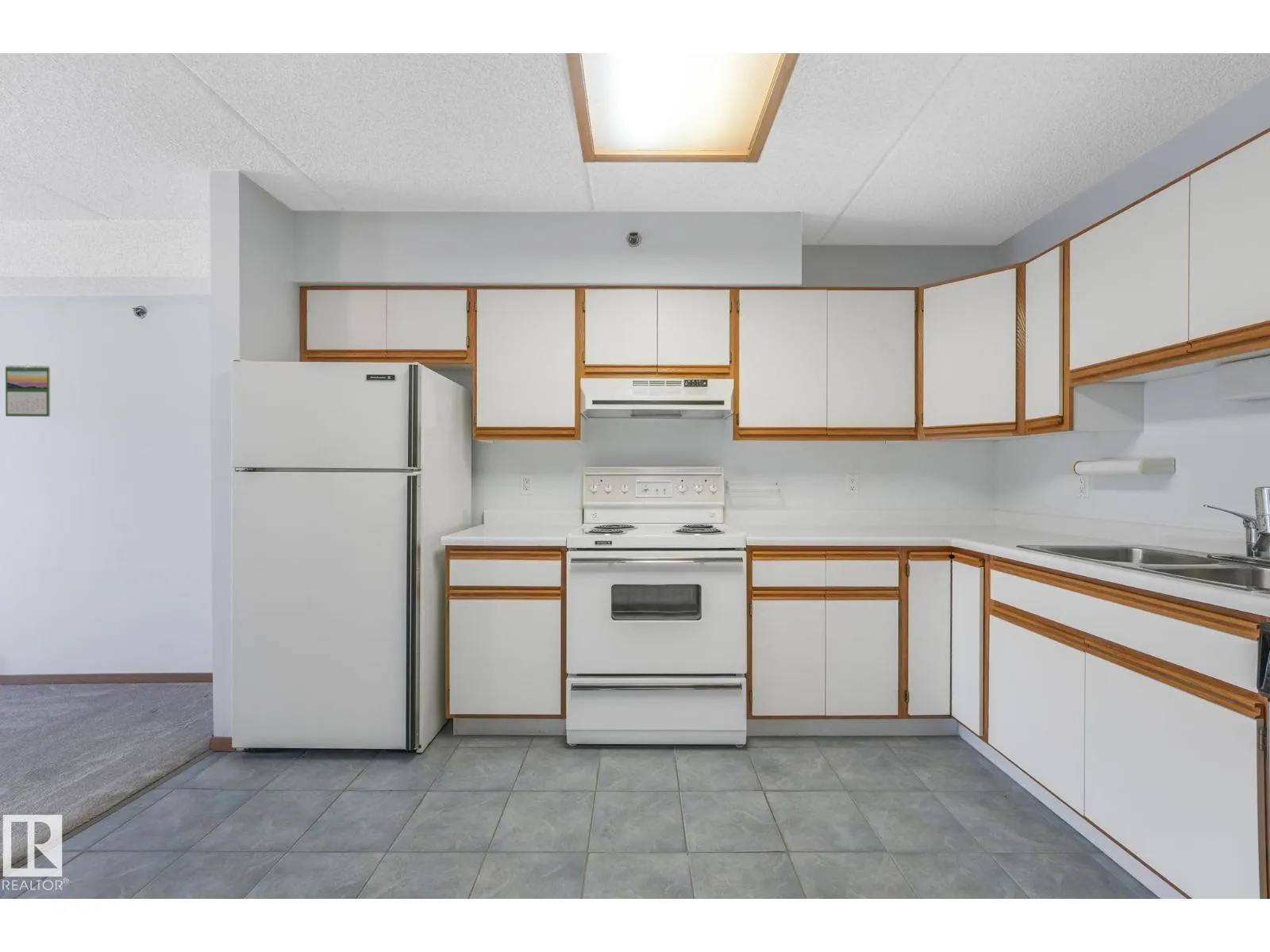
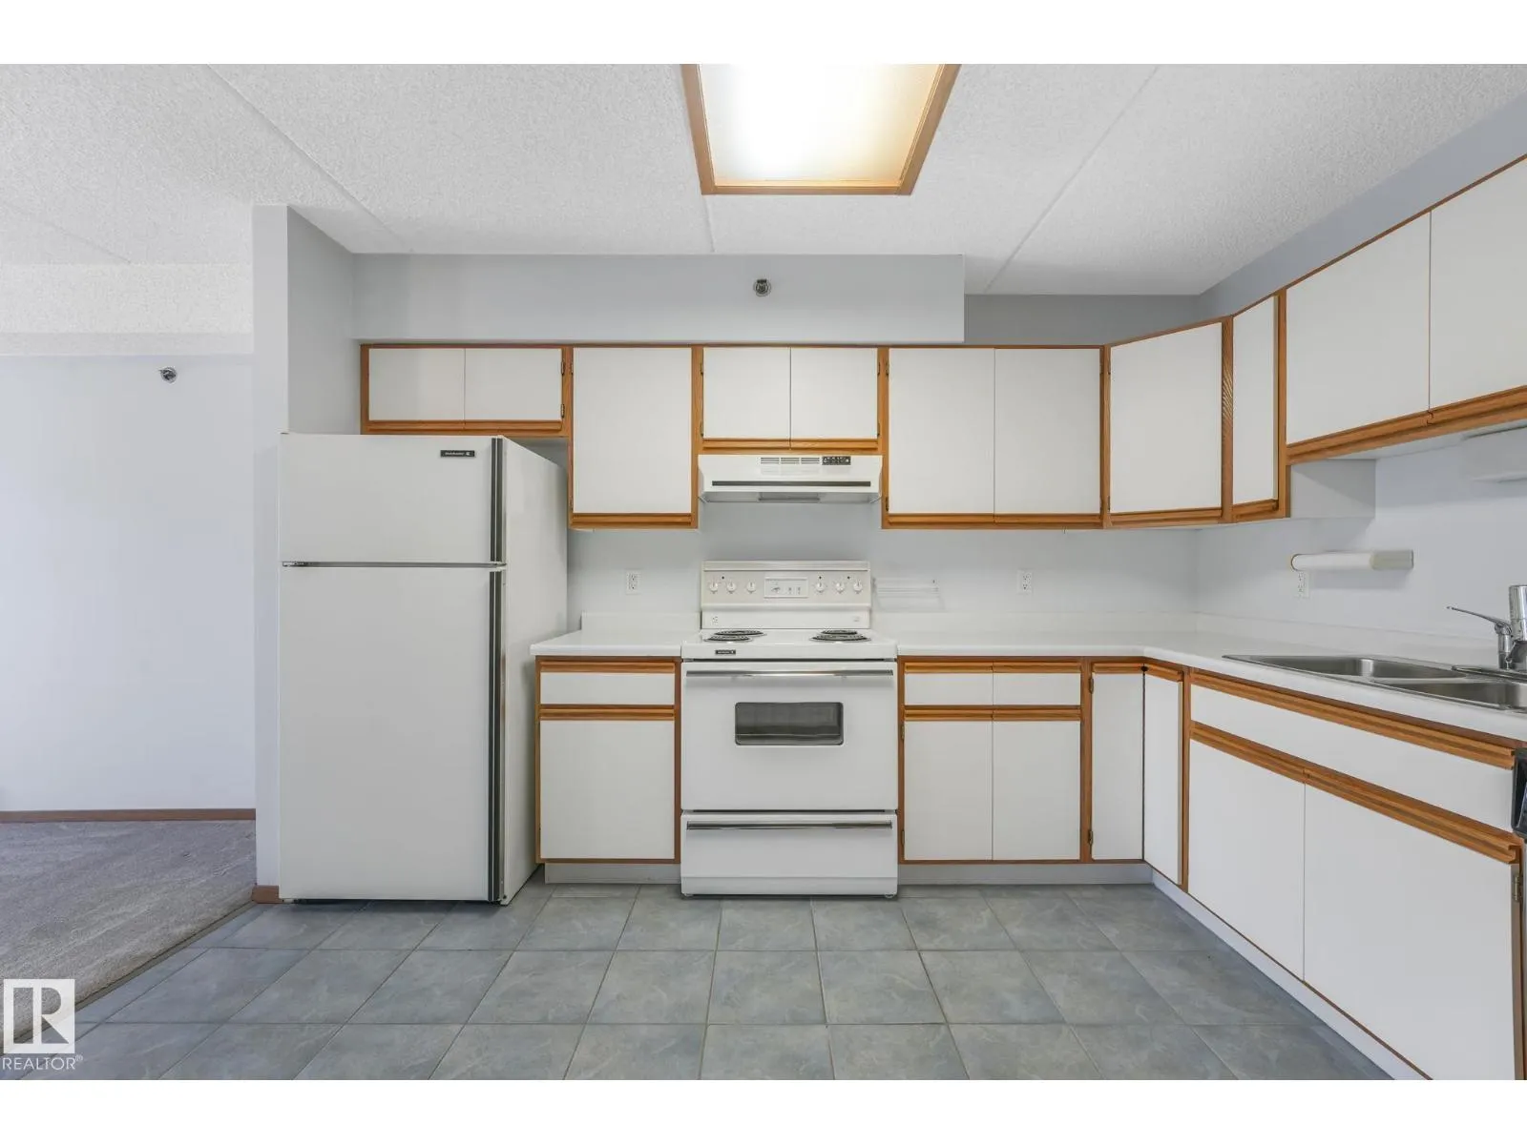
- calendar [5,364,51,417]
